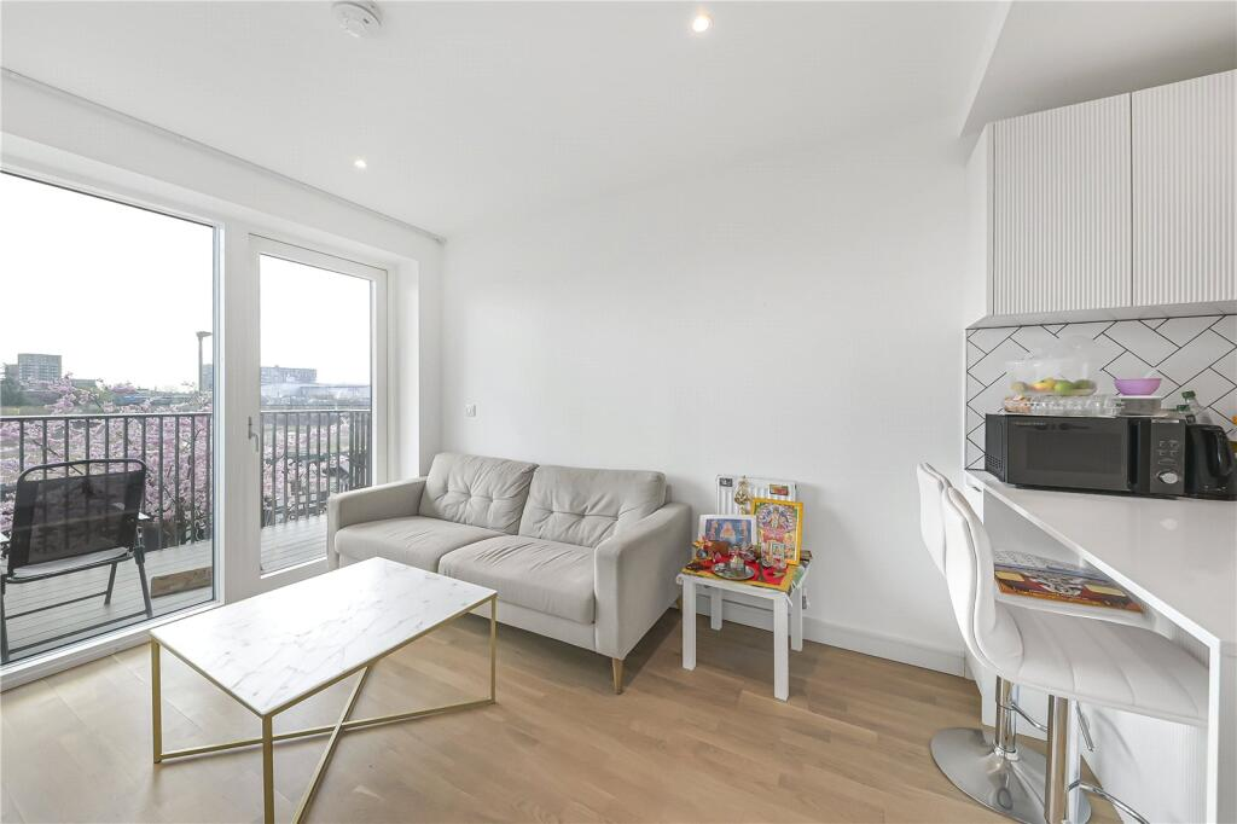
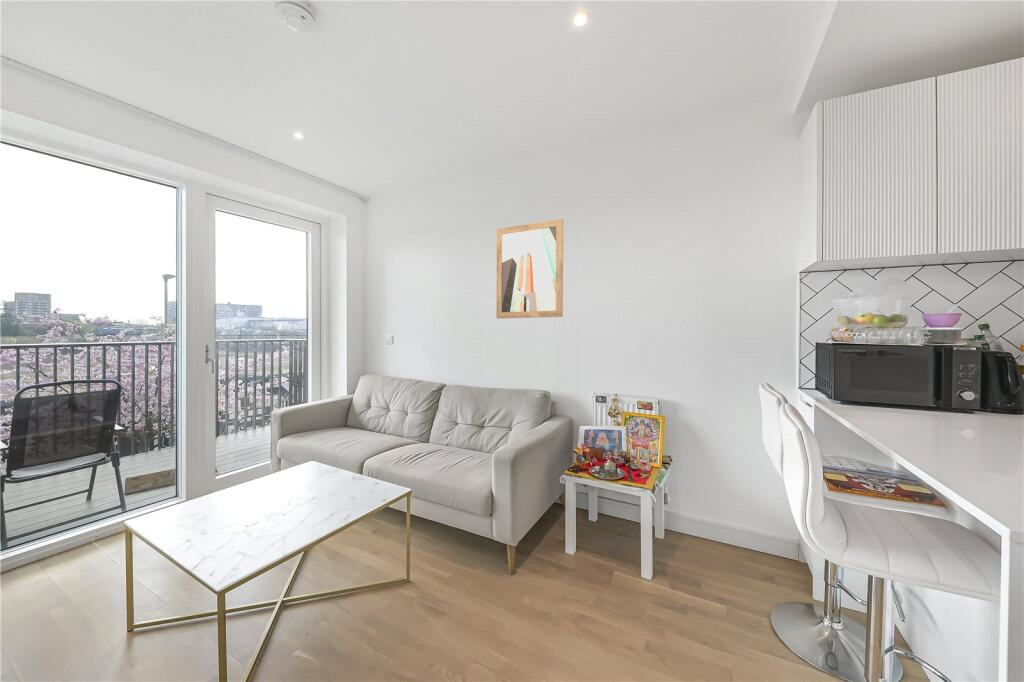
+ wall art [495,218,564,319]
